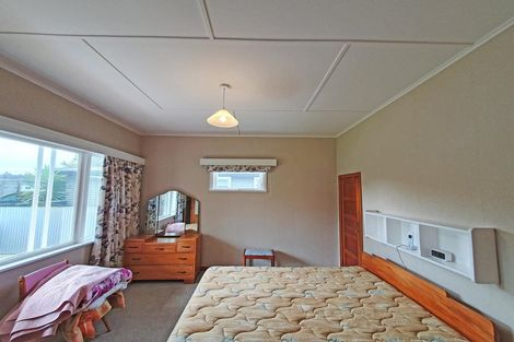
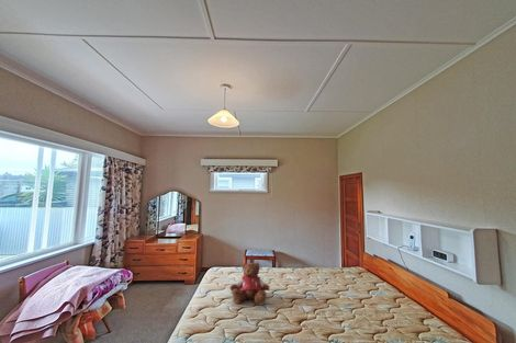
+ teddy bear [228,261,270,306]
